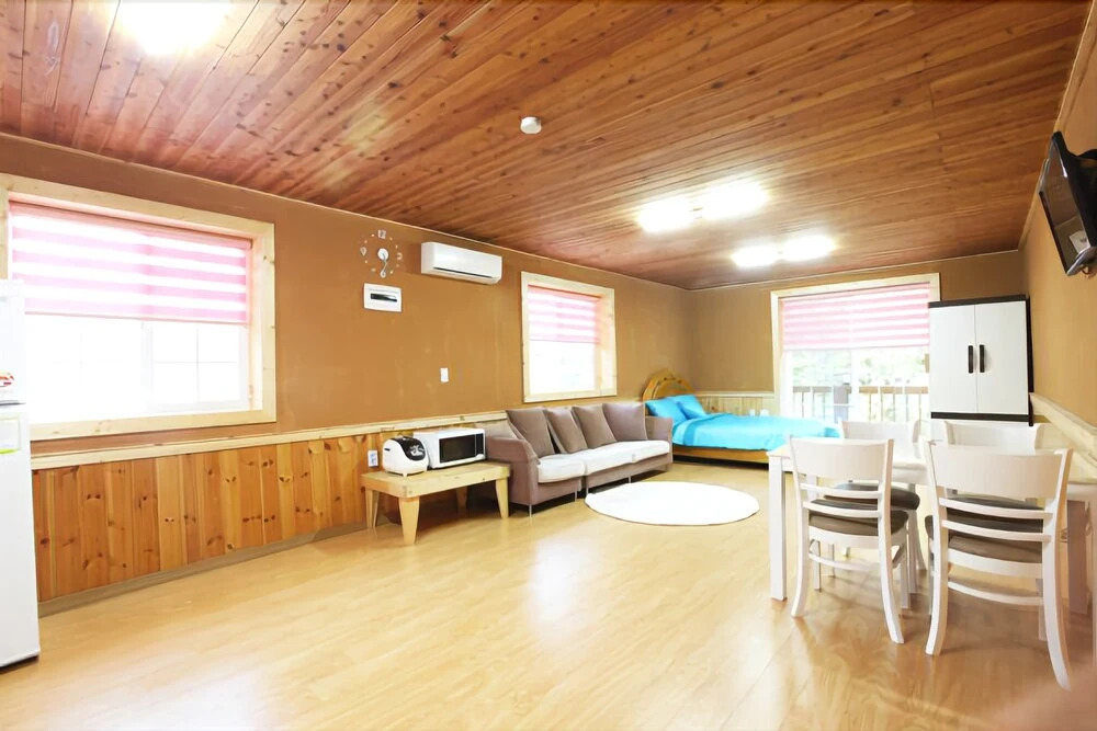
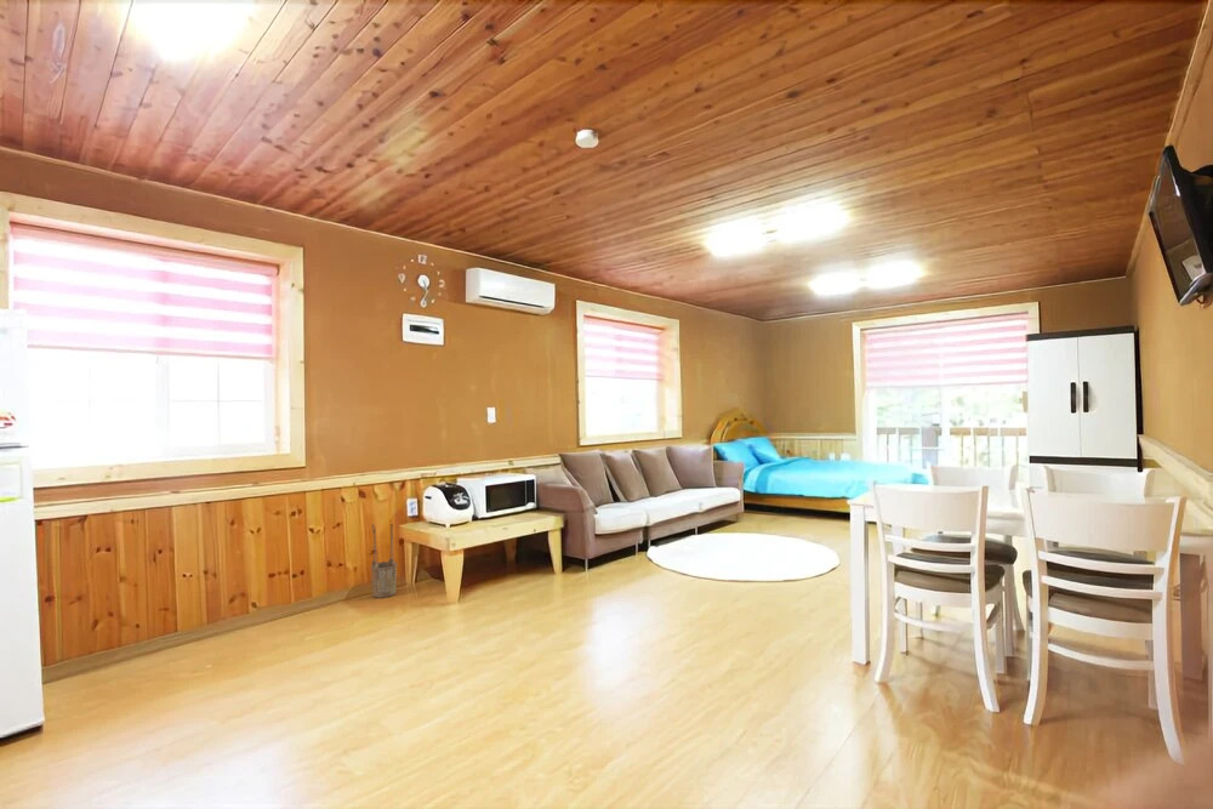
+ bucket [370,523,398,599]
